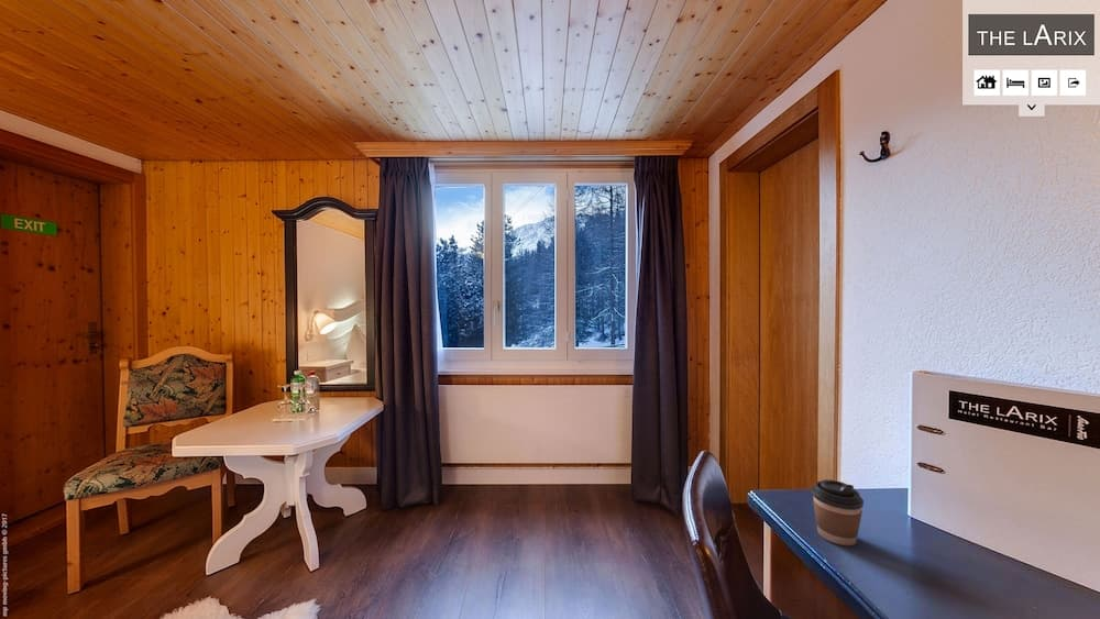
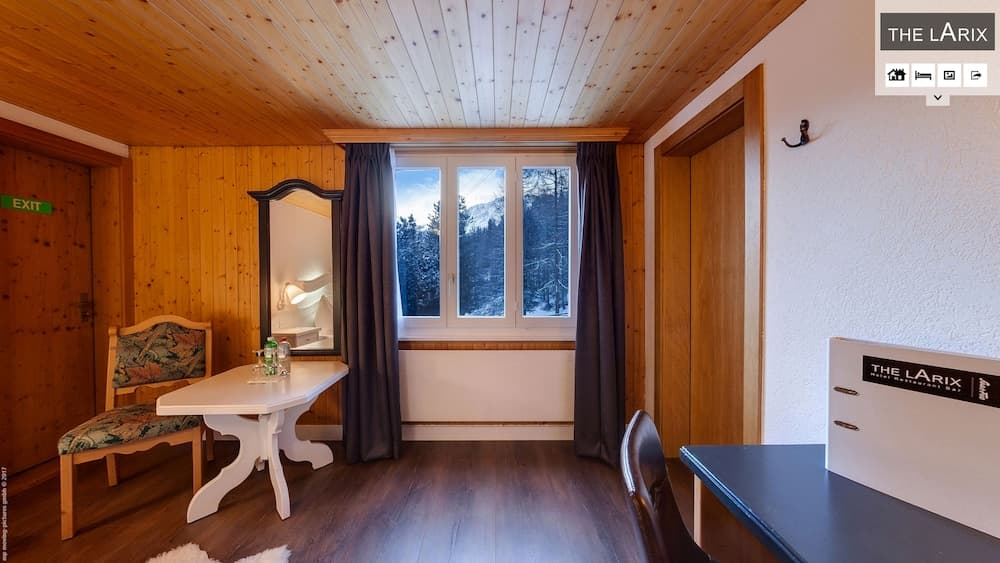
- coffee cup [811,478,865,546]
